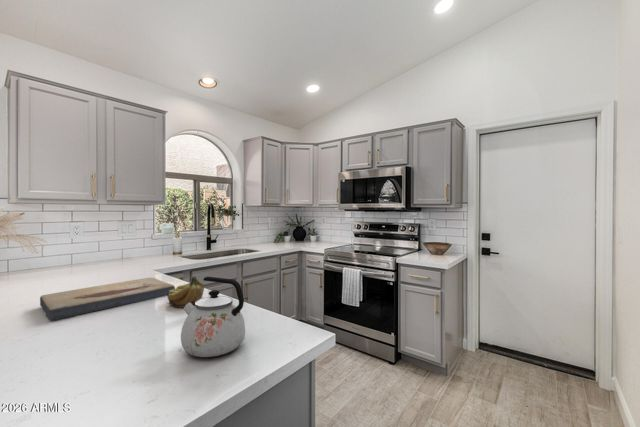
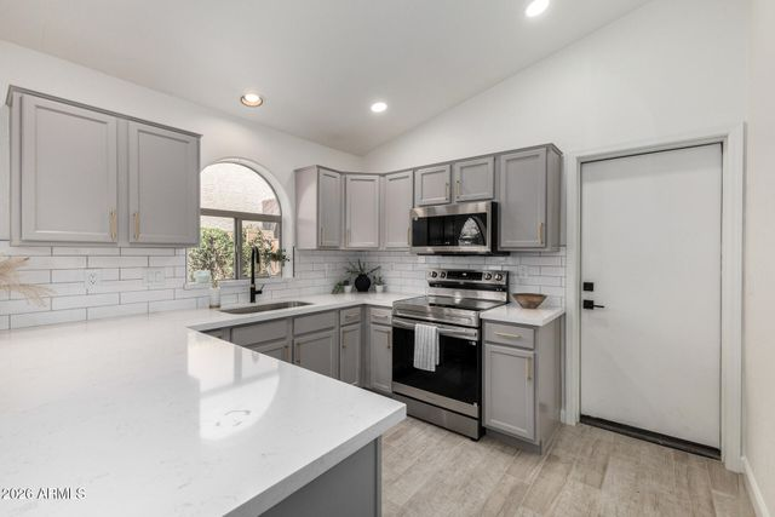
- kettle [180,276,246,358]
- fish fossil [39,277,176,321]
- fruit [167,275,205,309]
